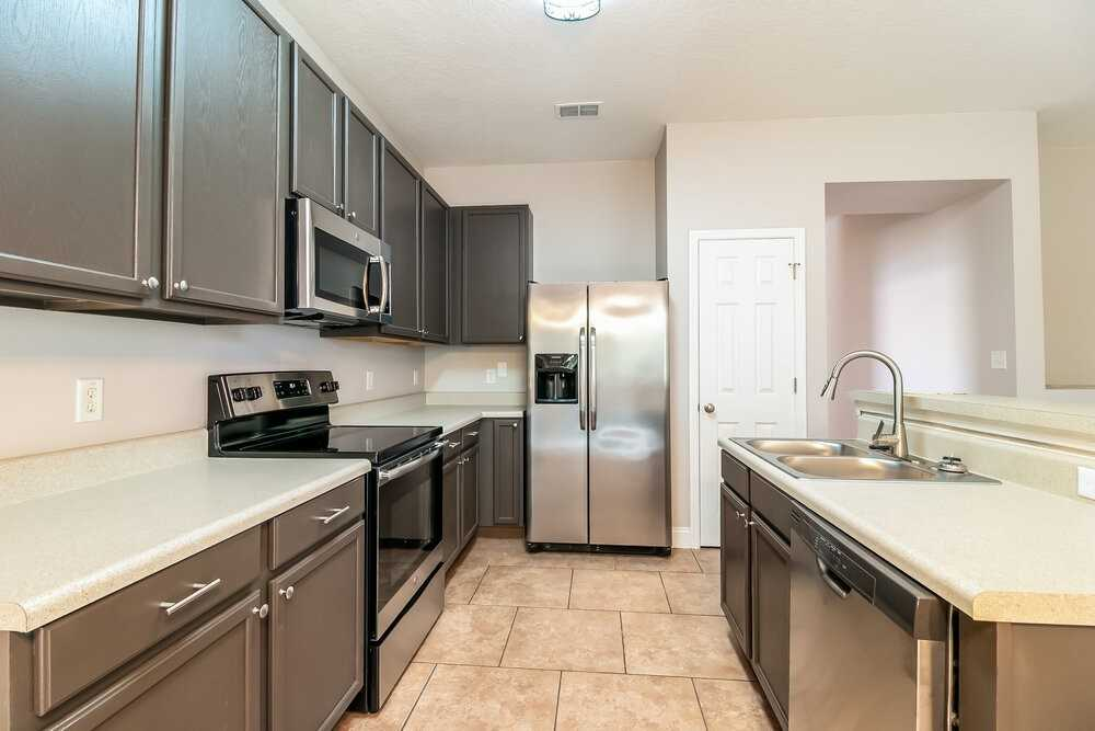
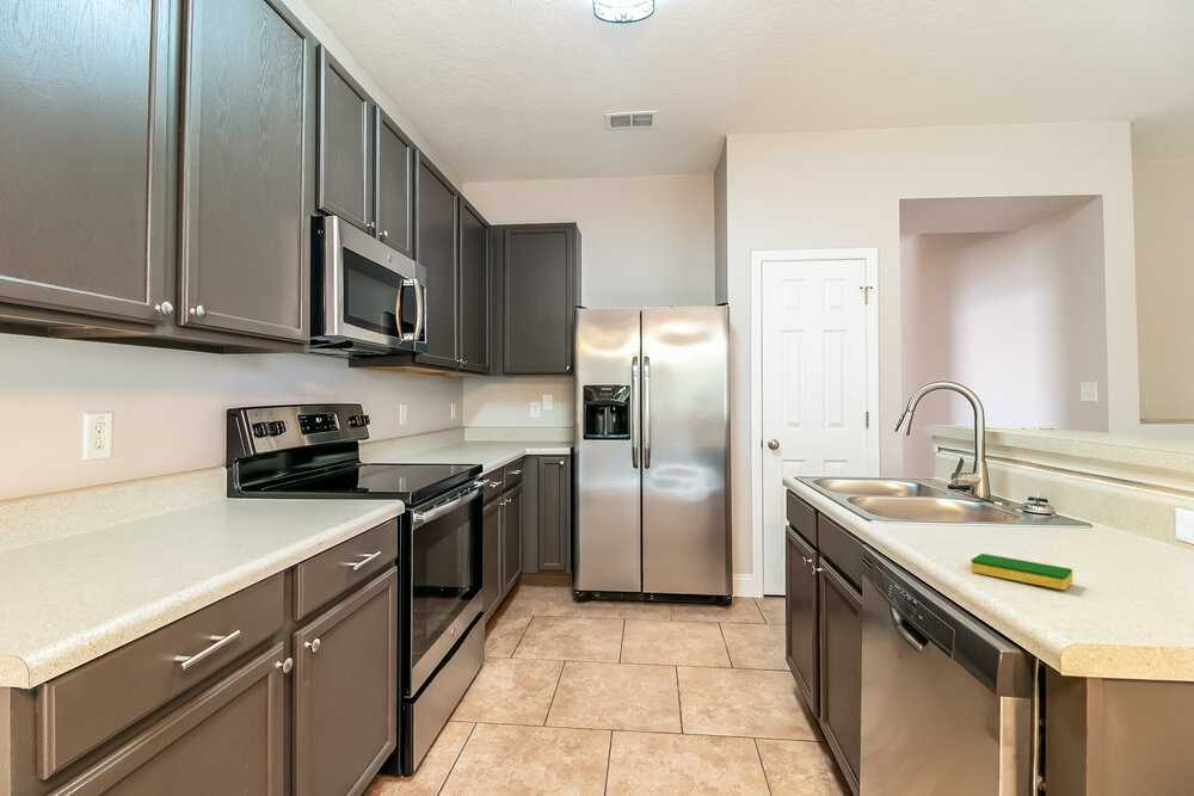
+ dish sponge [970,553,1073,591]
